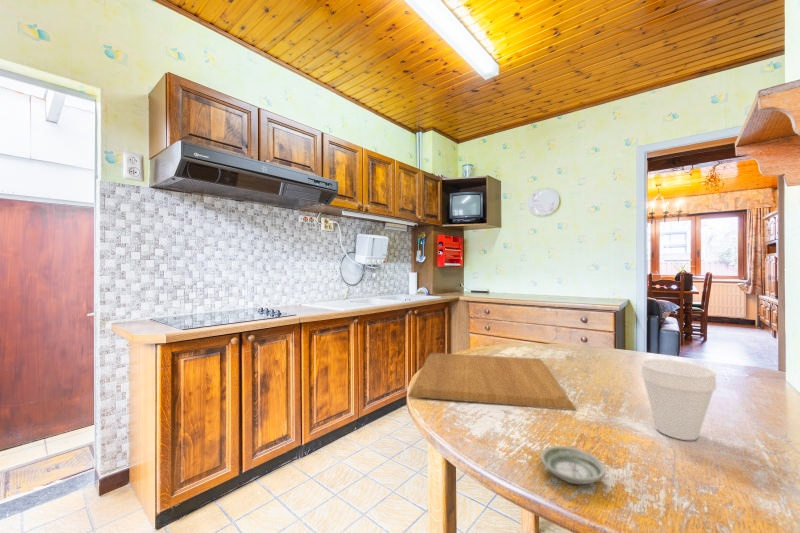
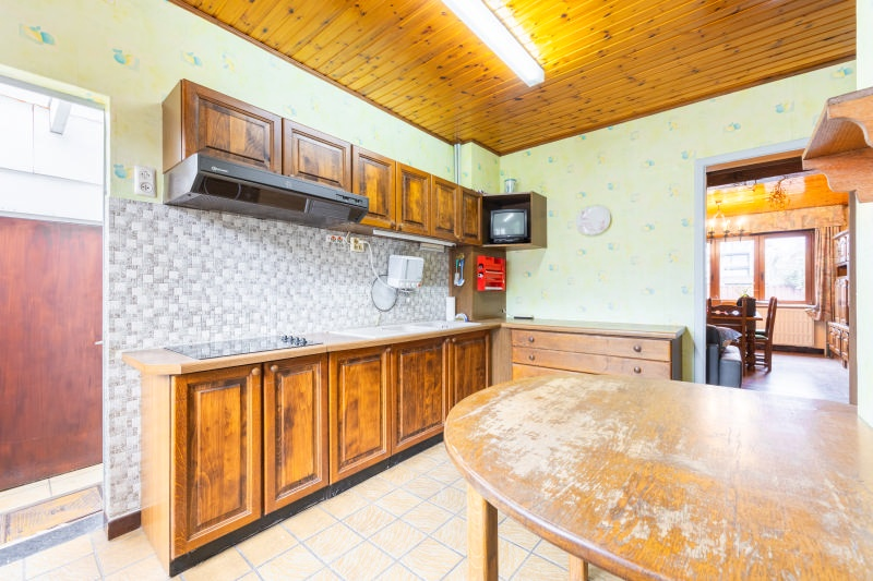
- saucer [539,445,606,485]
- chopping board [408,352,577,411]
- cup [640,358,717,441]
